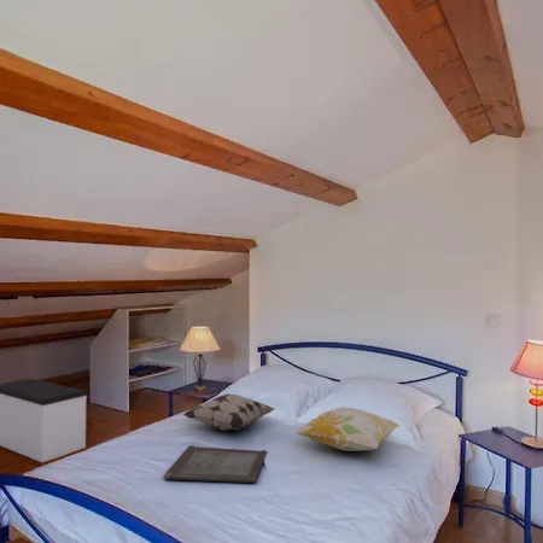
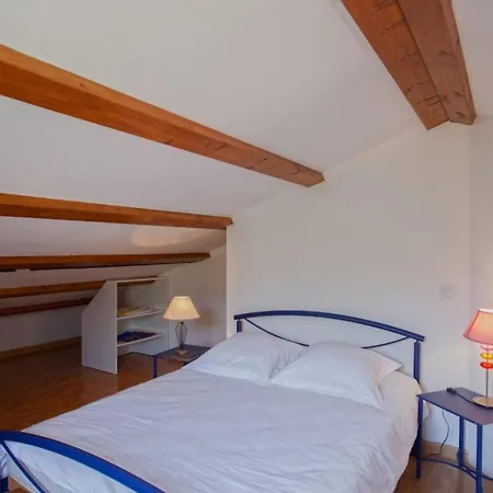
- serving tray [163,444,268,484]
- bench [0,378,88,463]
- decorative pillow [293,405,402,453]
- decorative pillow [181,392,276,432]
